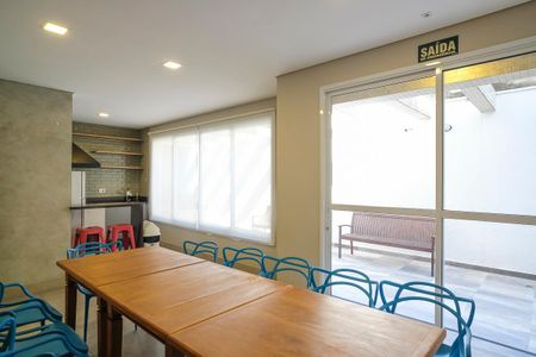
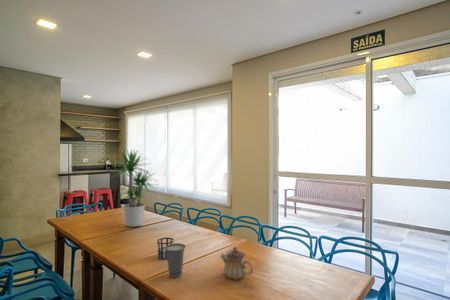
+ teapot [219,246,254,281]
+ cup [164,242,187,279]
+ potted plant [107,147,158,228]
+ cup [156,237,175,260]
